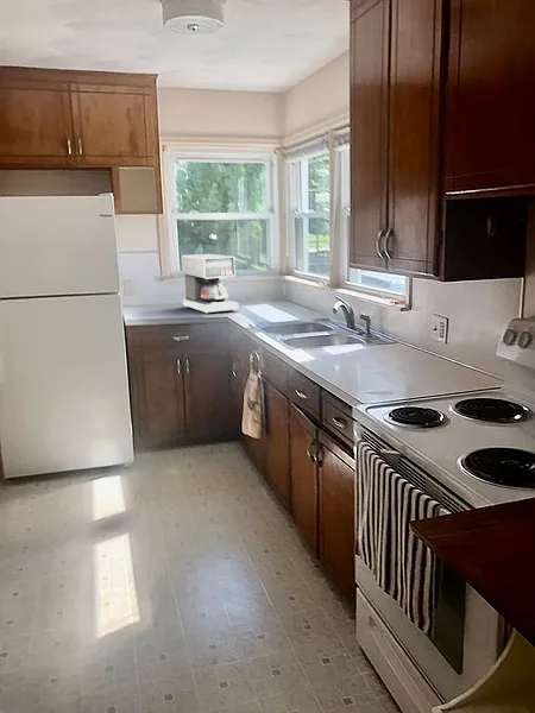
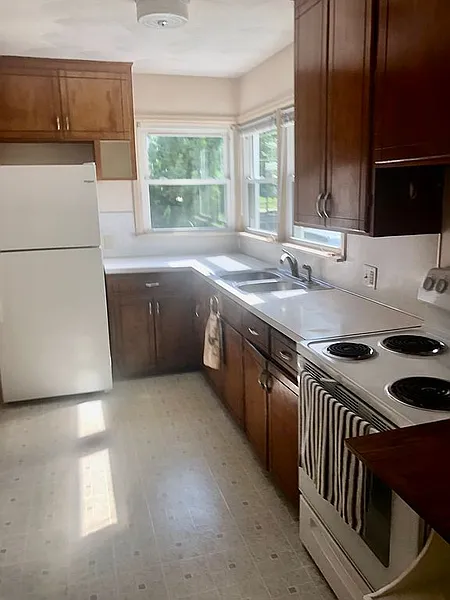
- coffee maker [181,253,240,315]
